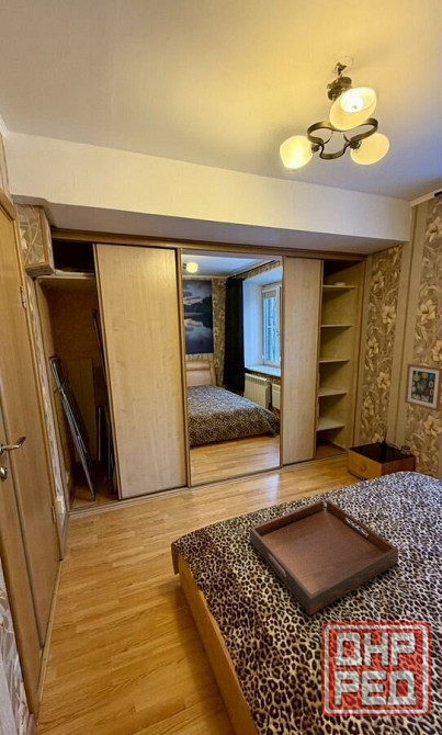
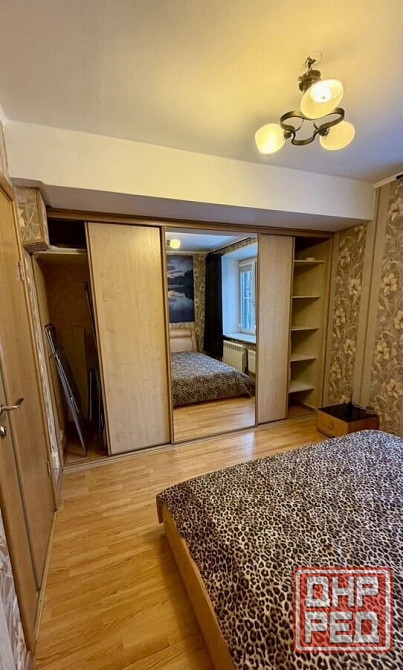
- wall art [404,363,442,412]
- serving tray [249,499,399,615]
